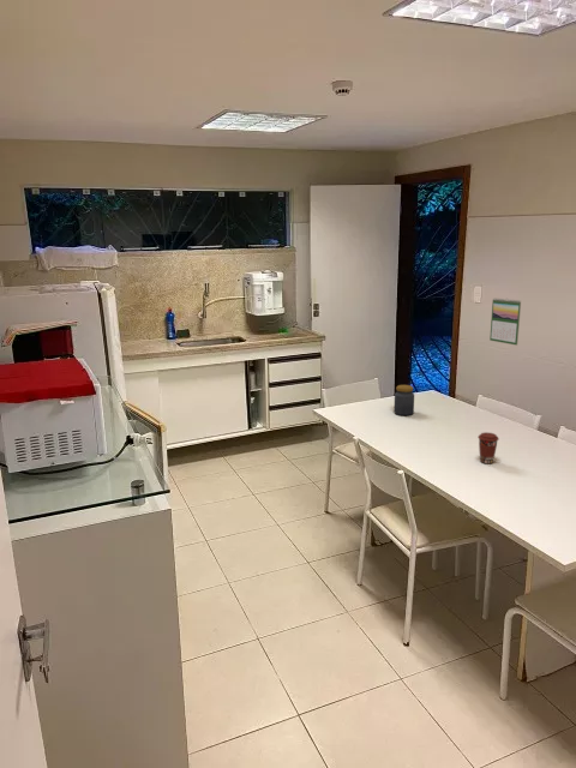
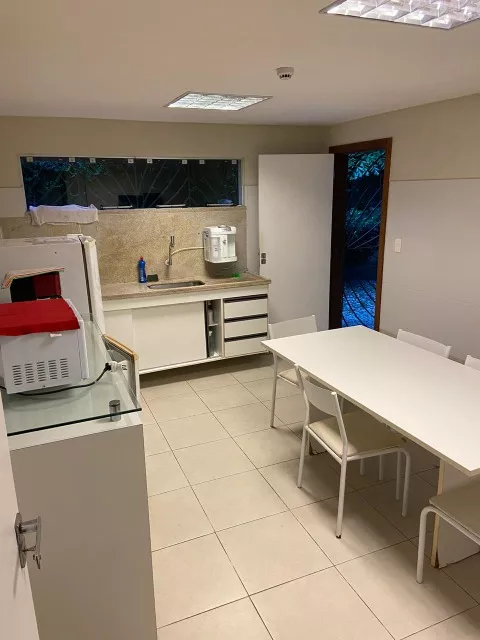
- jar [392,384,415,416]
- calendar [488,298,522,347]
- coffee cup [476,431,500,464]
